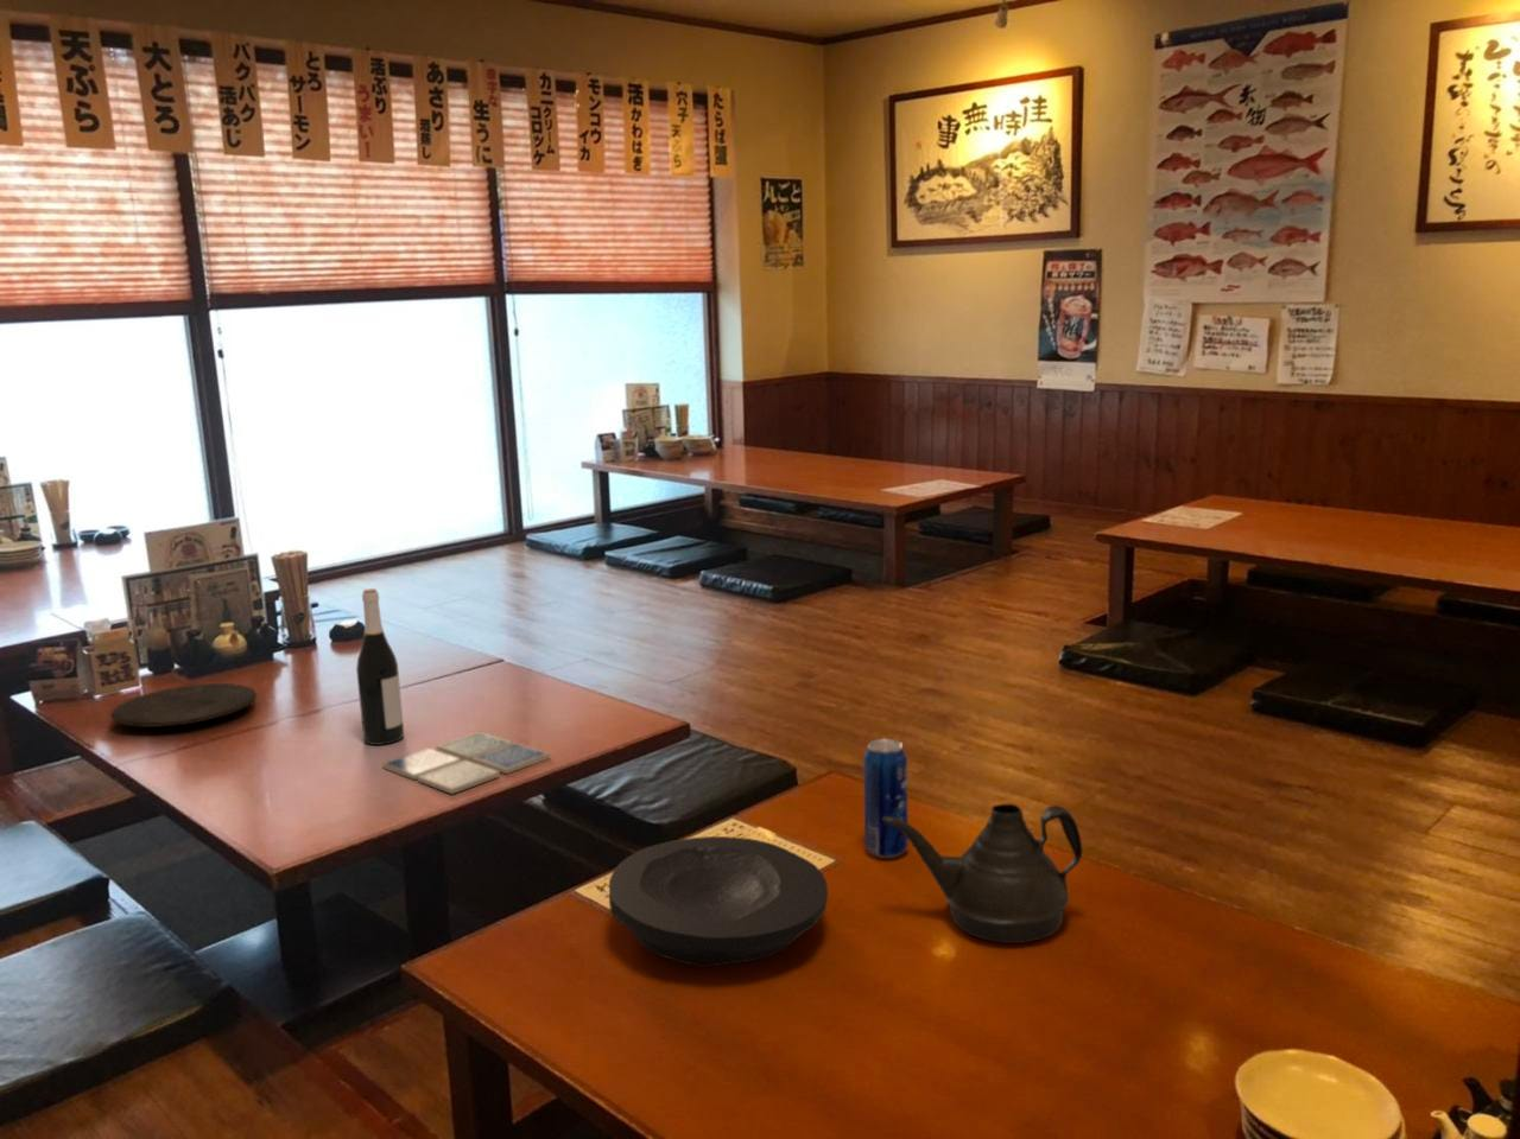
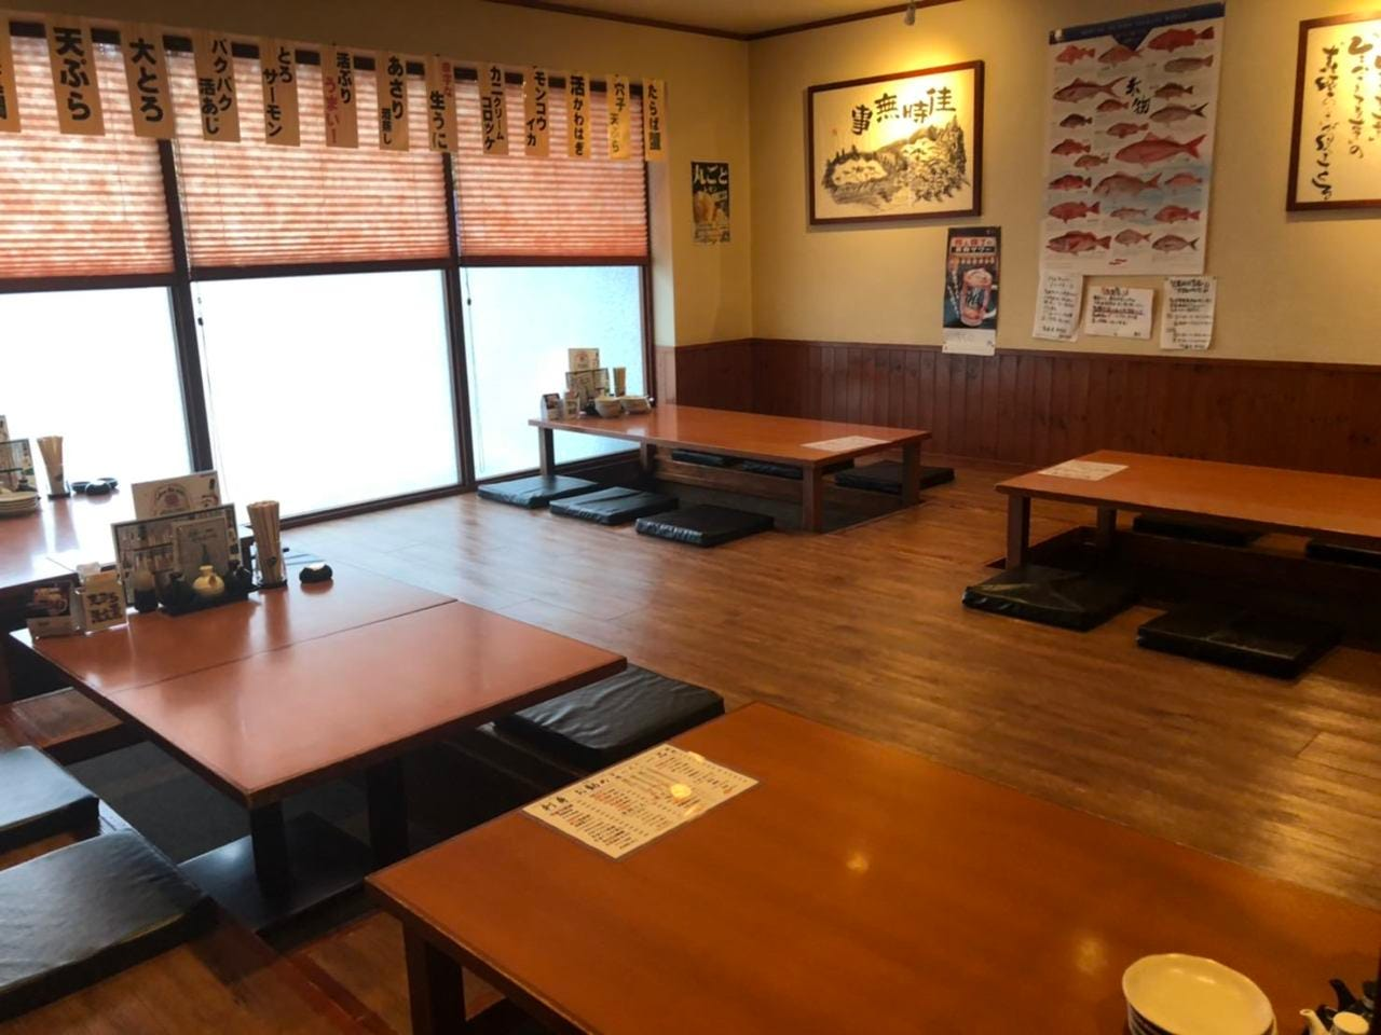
- plate [109,682,257,729]
- plate [608,835,829,968]
- beverage can [862,738,910,859]
- teapot [883,803,1084,944]
- drink coaster [381,731,551,794]
- wine bottle [355,587,405,747]
